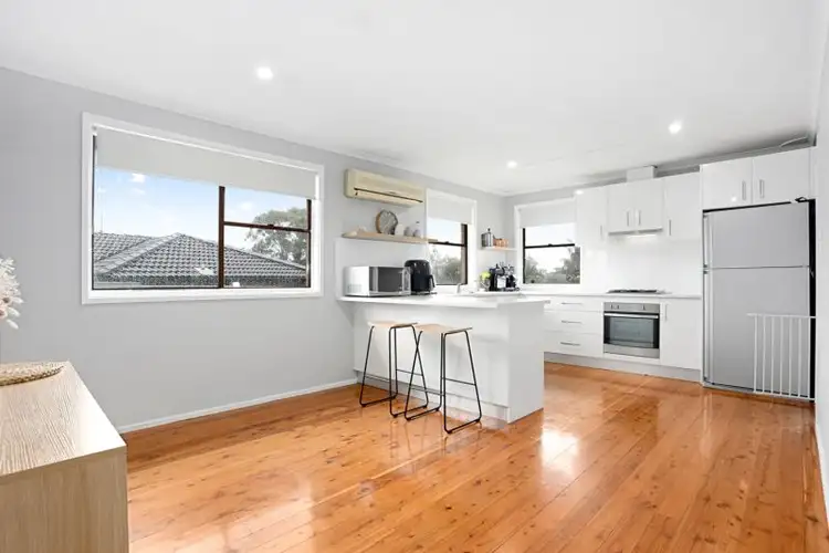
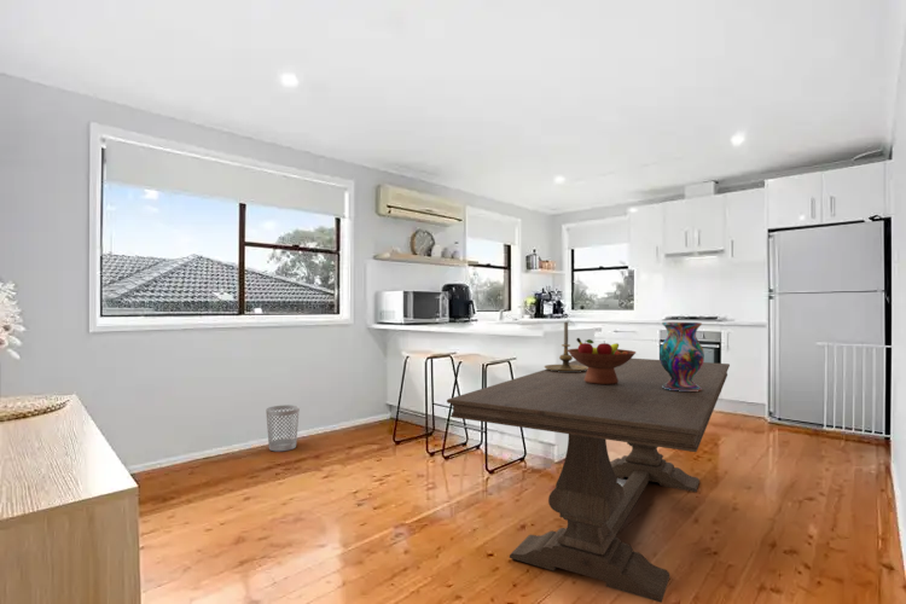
+ vase [658,321,705,391]
+ wastebasket [265,403,301,452]
+ fruit bowl [568,337,637,384]
+ dining table [446,358,731,604]
+ candle holder [542,320,588,372]
